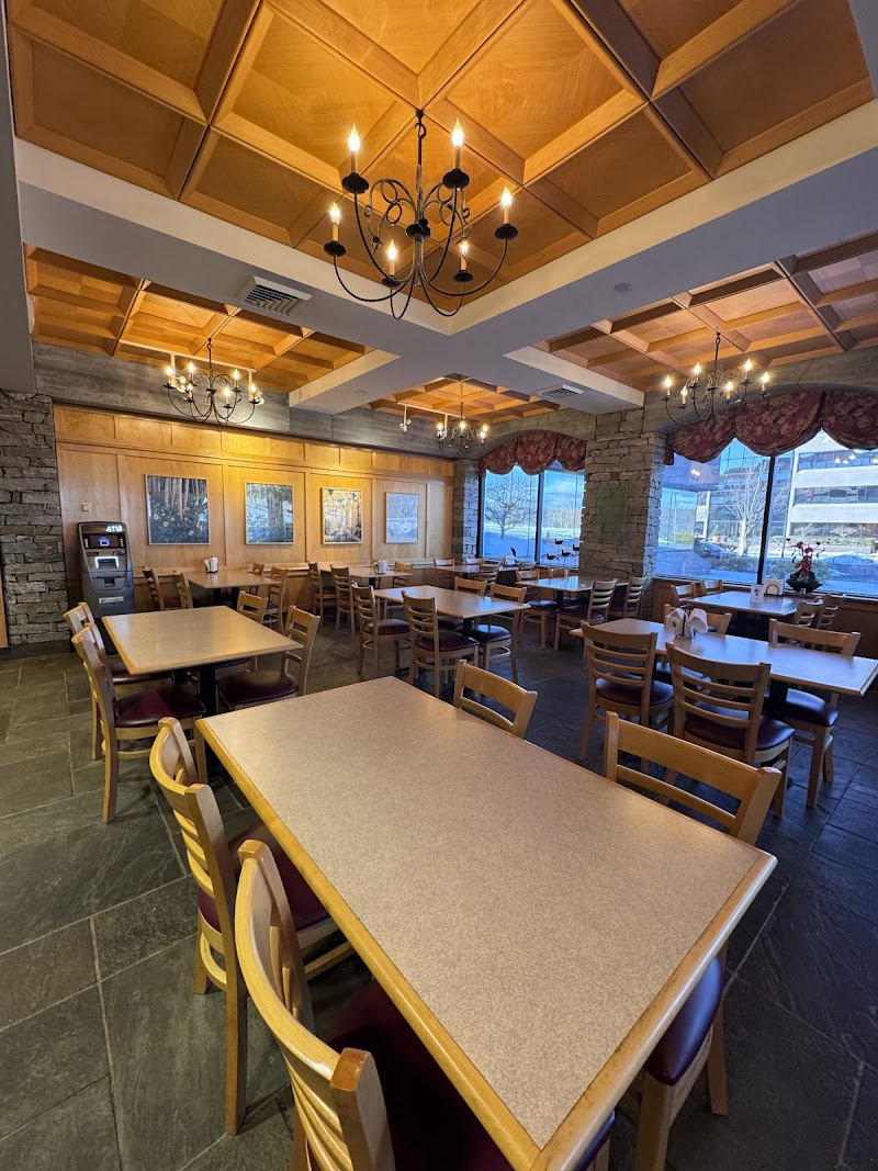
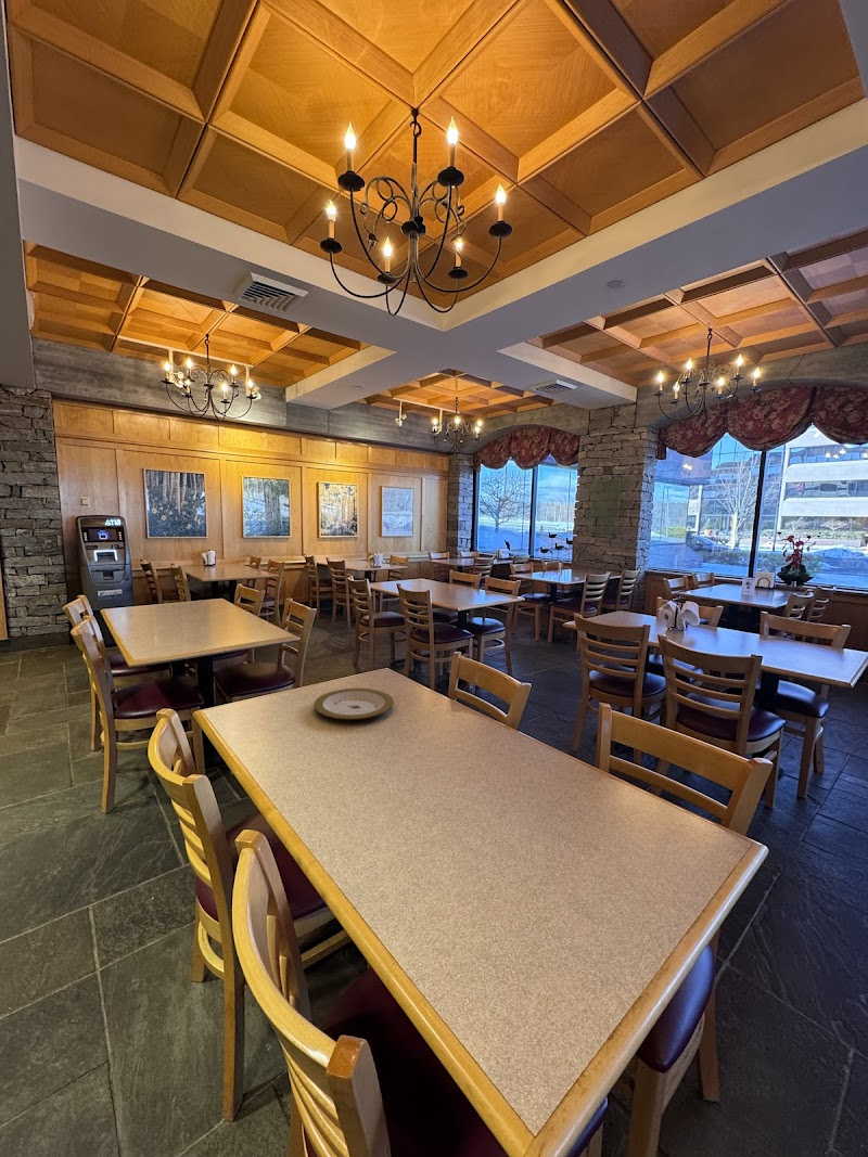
+ plate [312,687,395,721]
